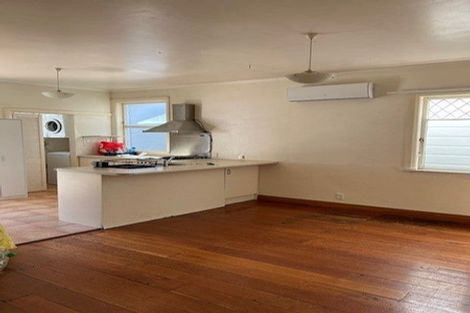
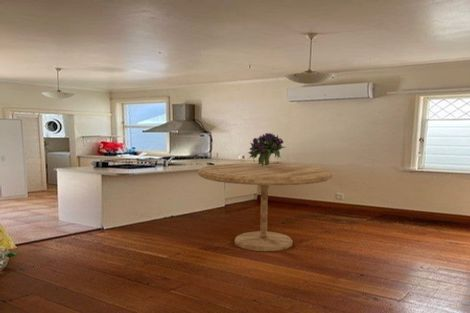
+ bouquet [247,132,286,166]
+ dining table [198,162,334,252]
